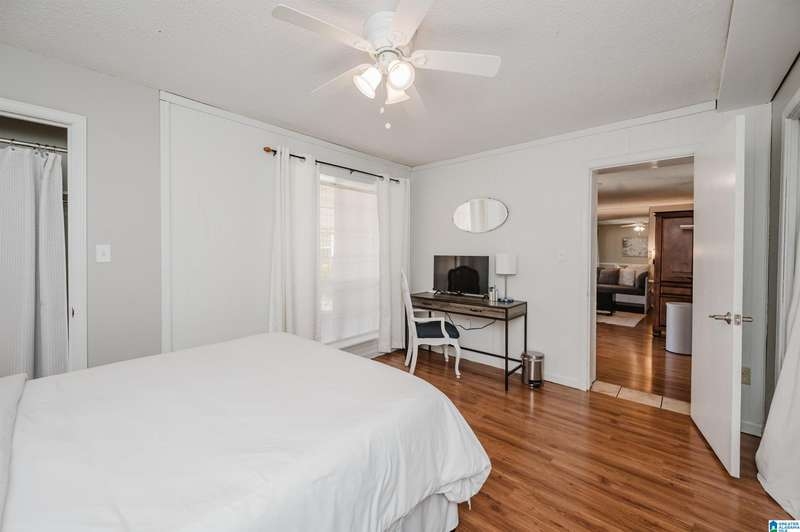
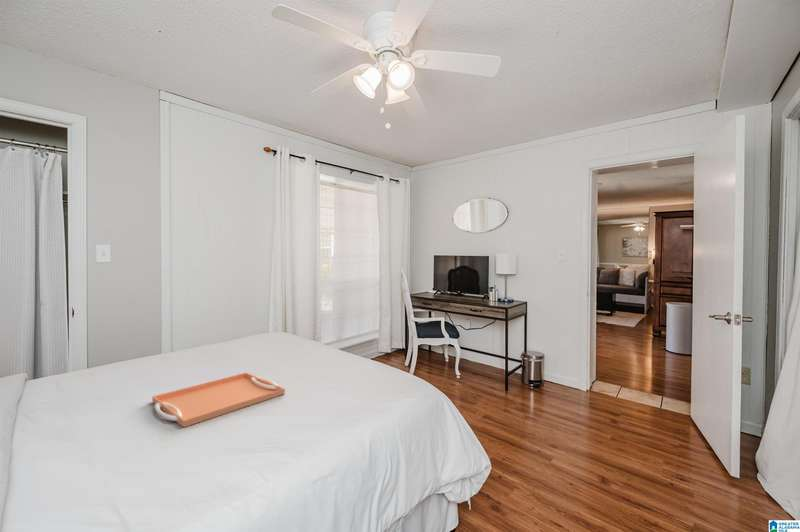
+ serving tray [151,371,286,428]
